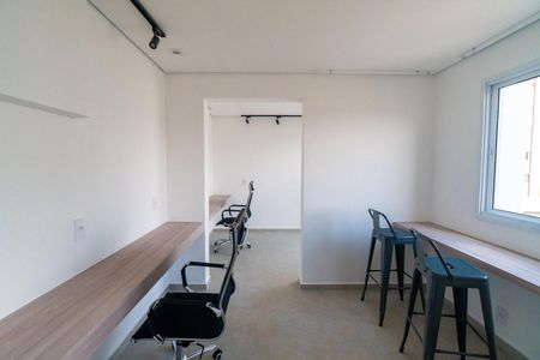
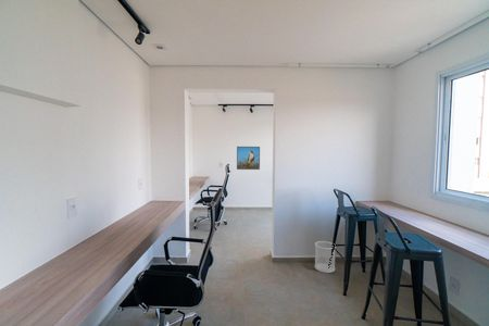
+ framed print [236,146,261,171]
+ wastebasket [314,240,337,274]
